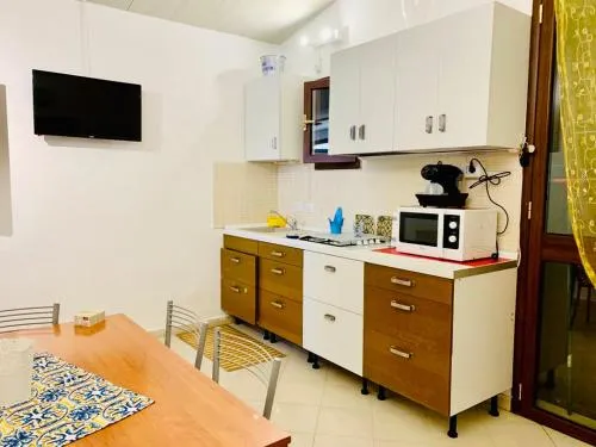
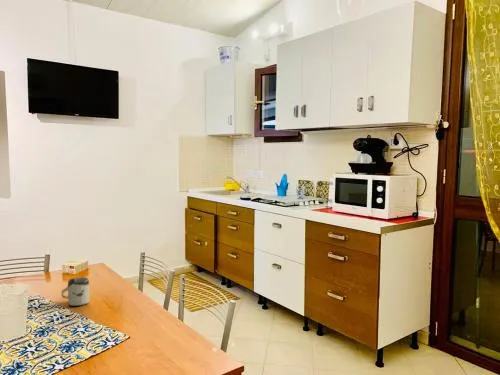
+ cup [60,276,90,307]
